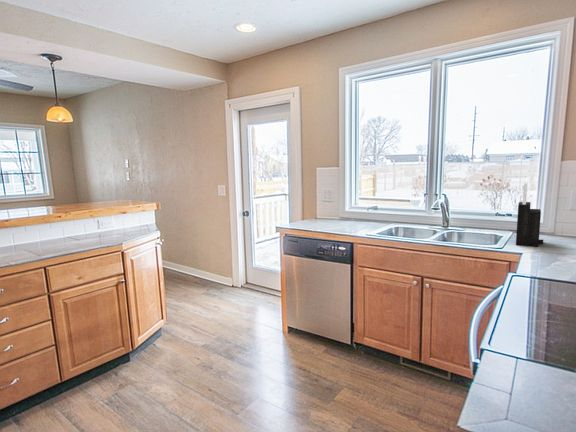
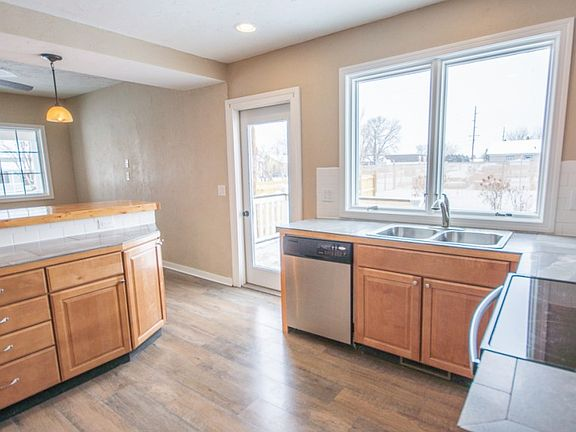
- knife block [515,182,544,248]
